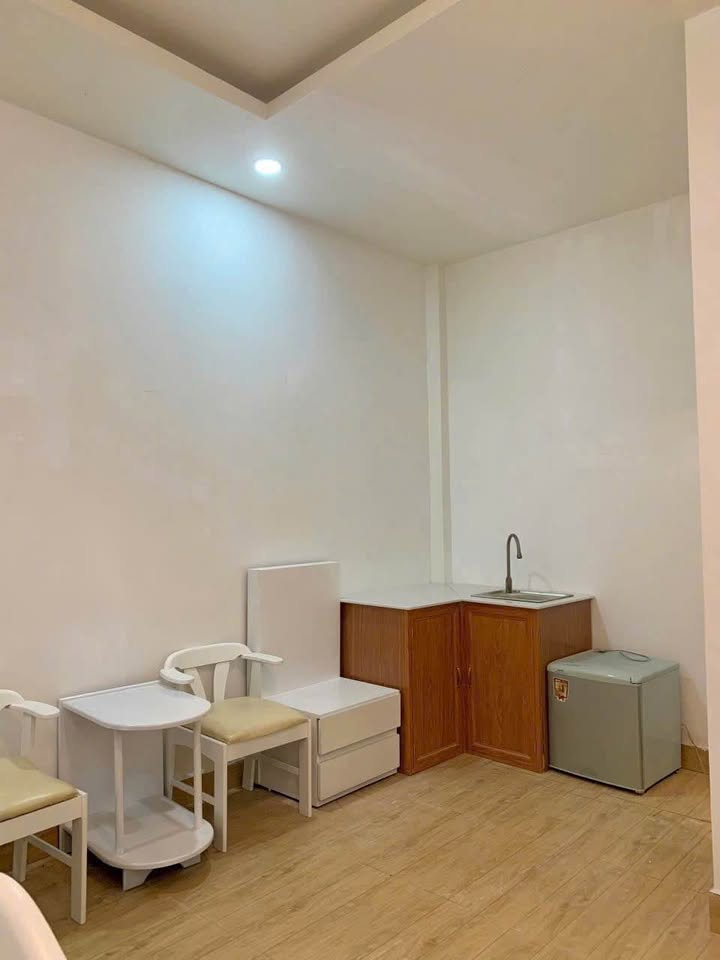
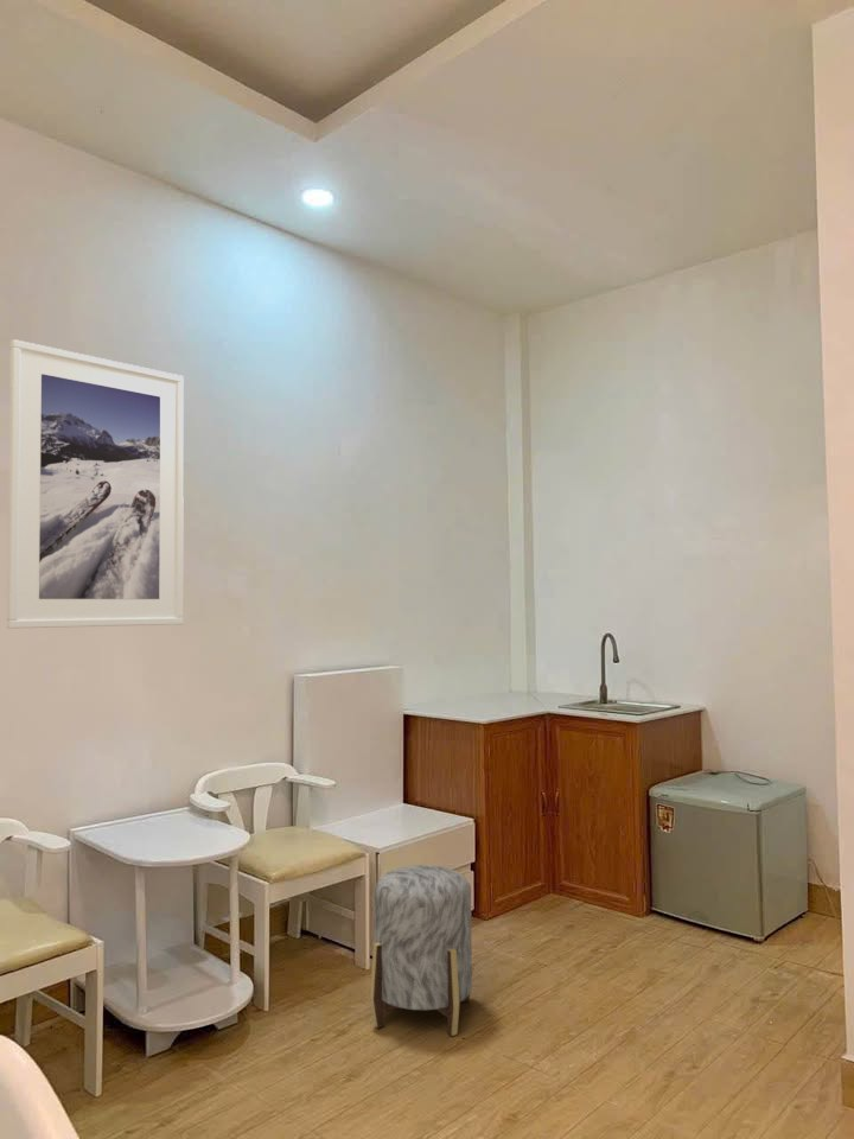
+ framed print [6,338,185,630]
+ stool [369,864,473,1037]
